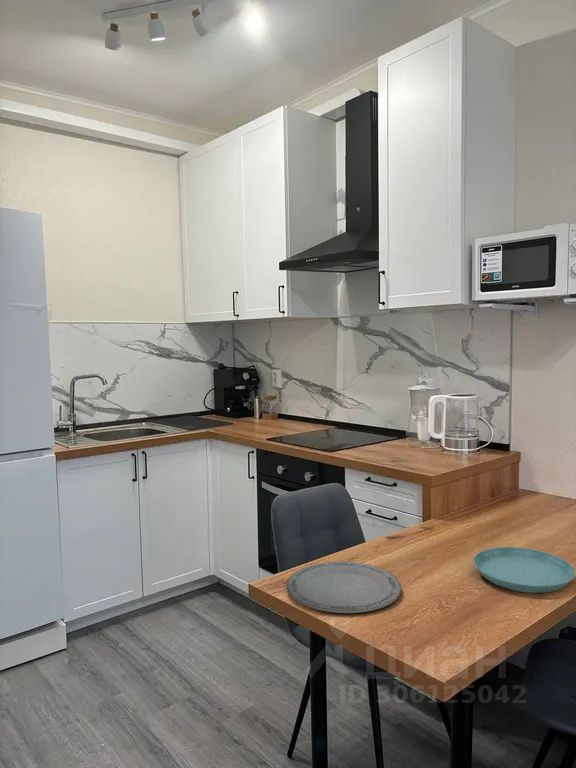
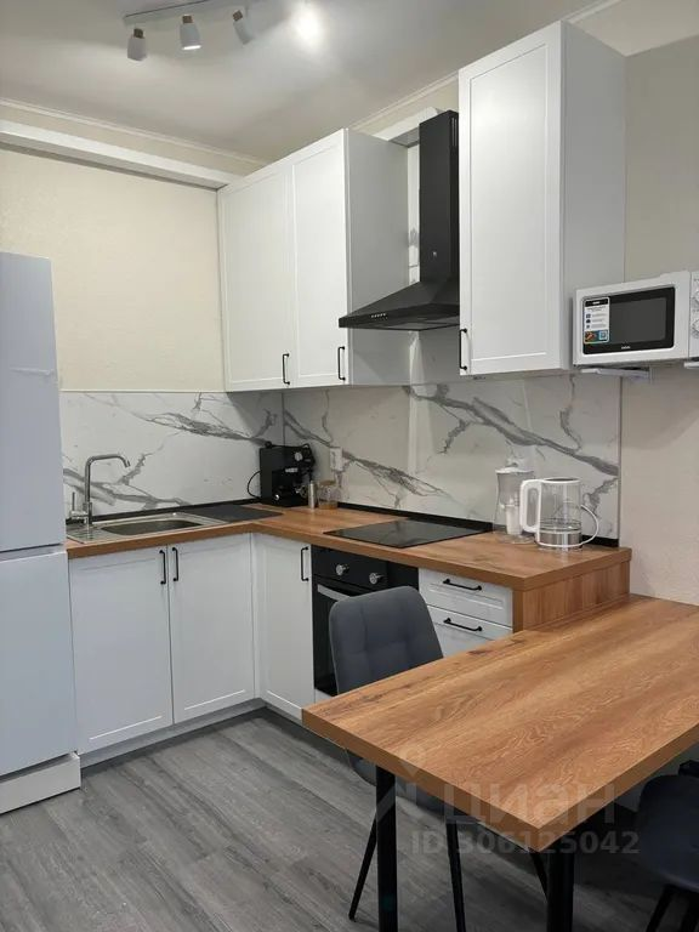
- saucer [472,546,576,594]
- plate [286,561,402,614]
